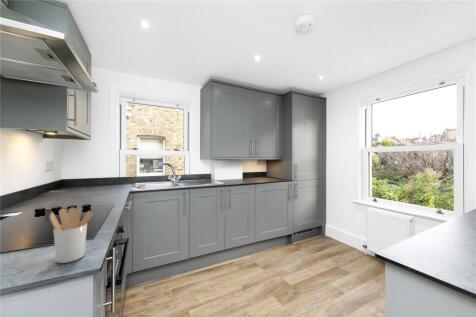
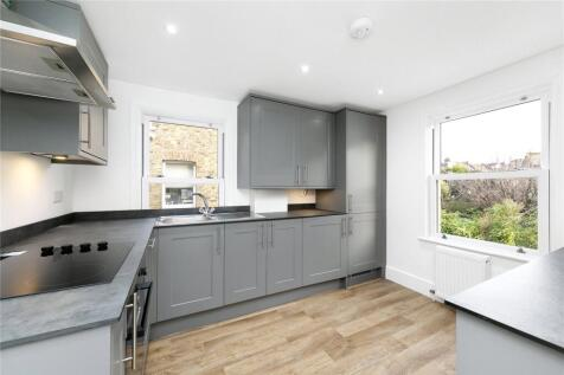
- utensil holder [48,206,94,264]
